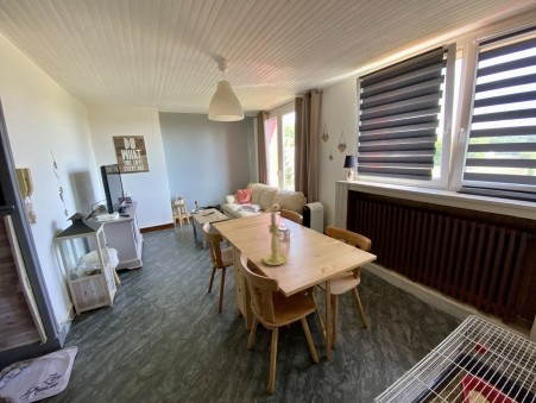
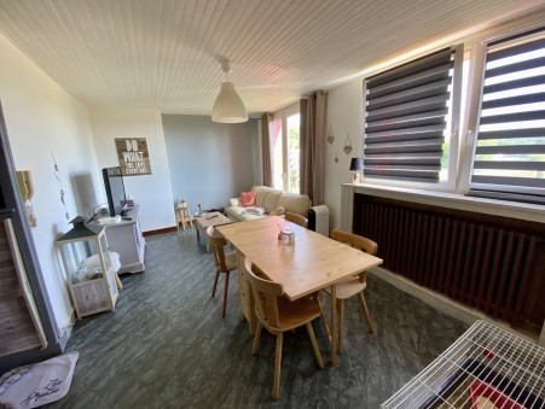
- candle holder [261,212,289,266]
